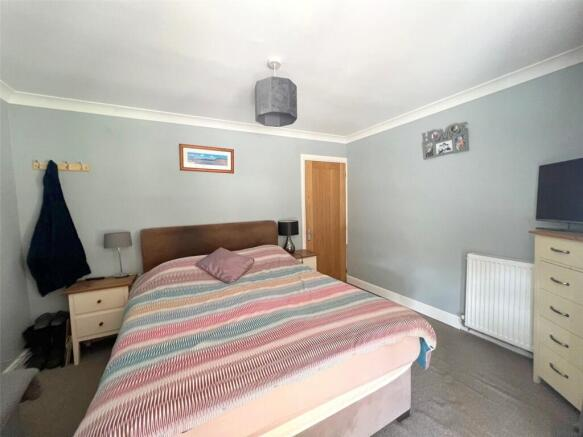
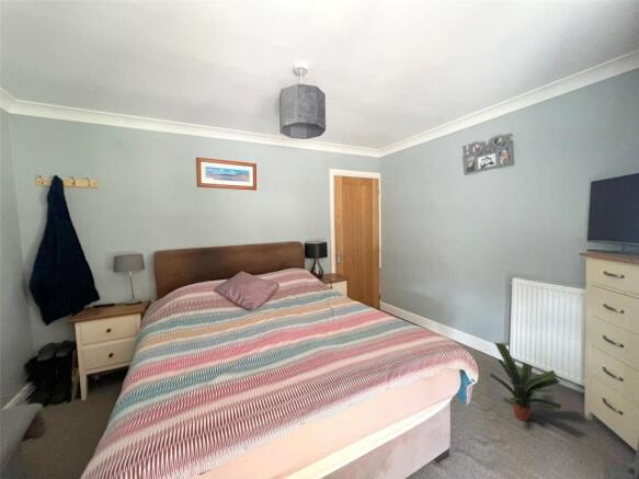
+ potted plant [489,342,563,422]
